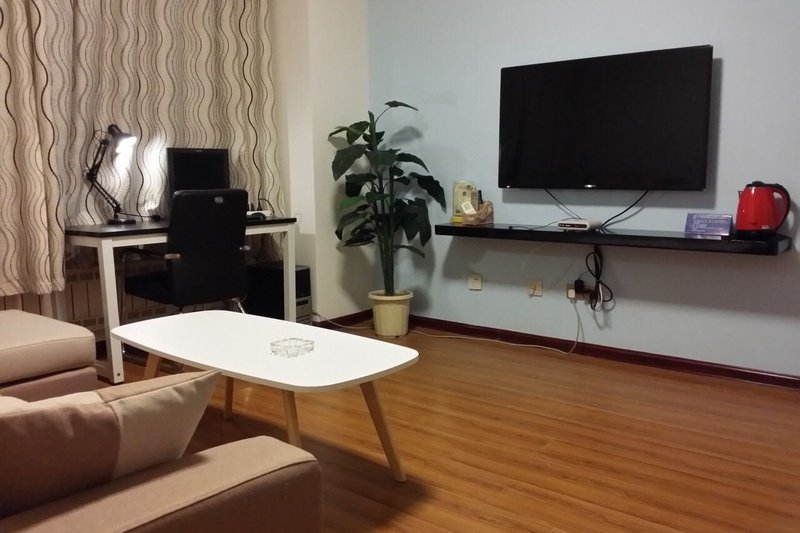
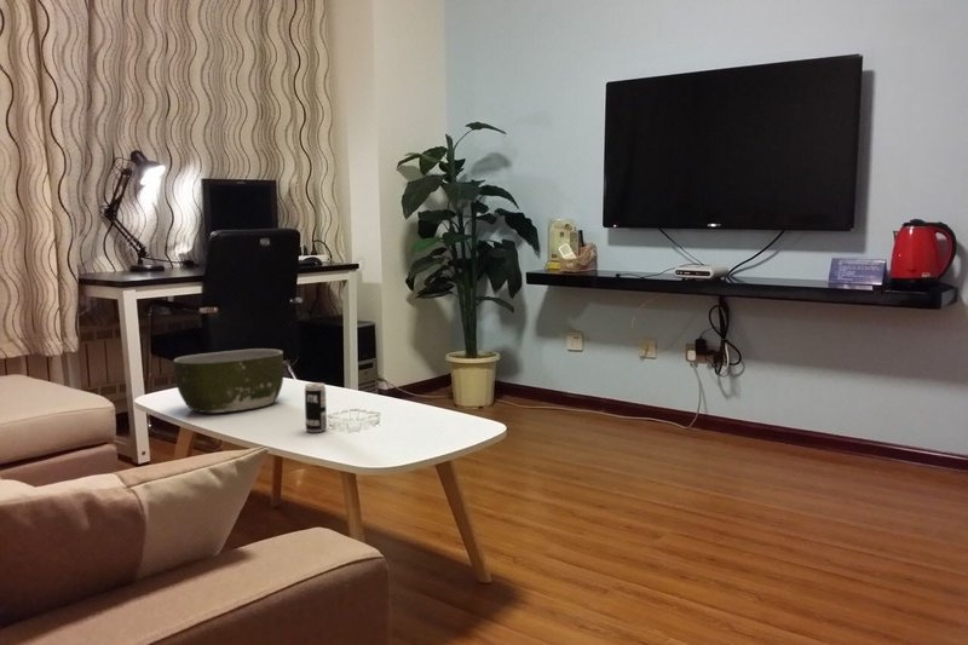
+ bowl [172,347,284,414]
+ beverage can [304,381,328,433]
